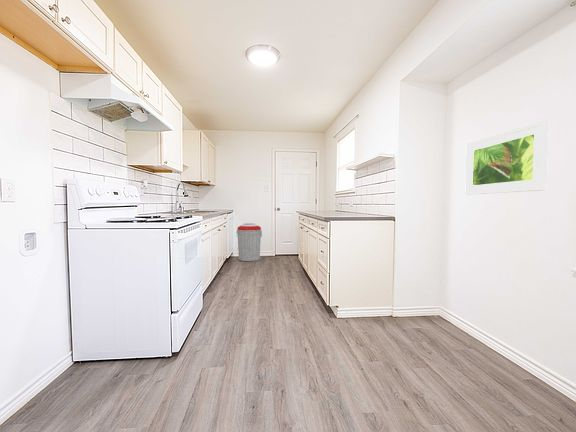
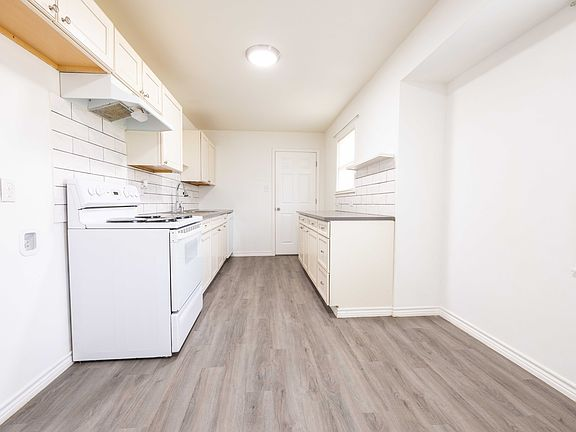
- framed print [464,118,550,196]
- trash can [236,222,263,262]
